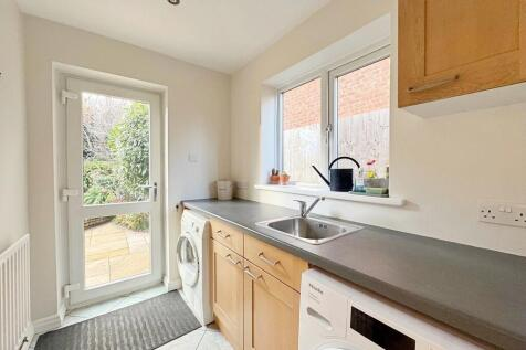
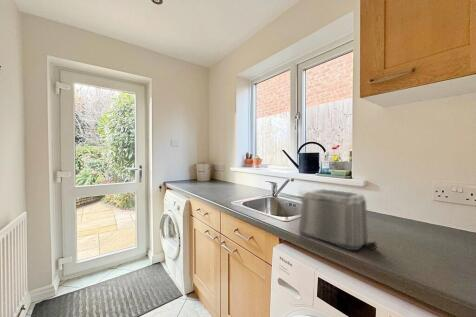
+ toaster [298,188,379,251]
